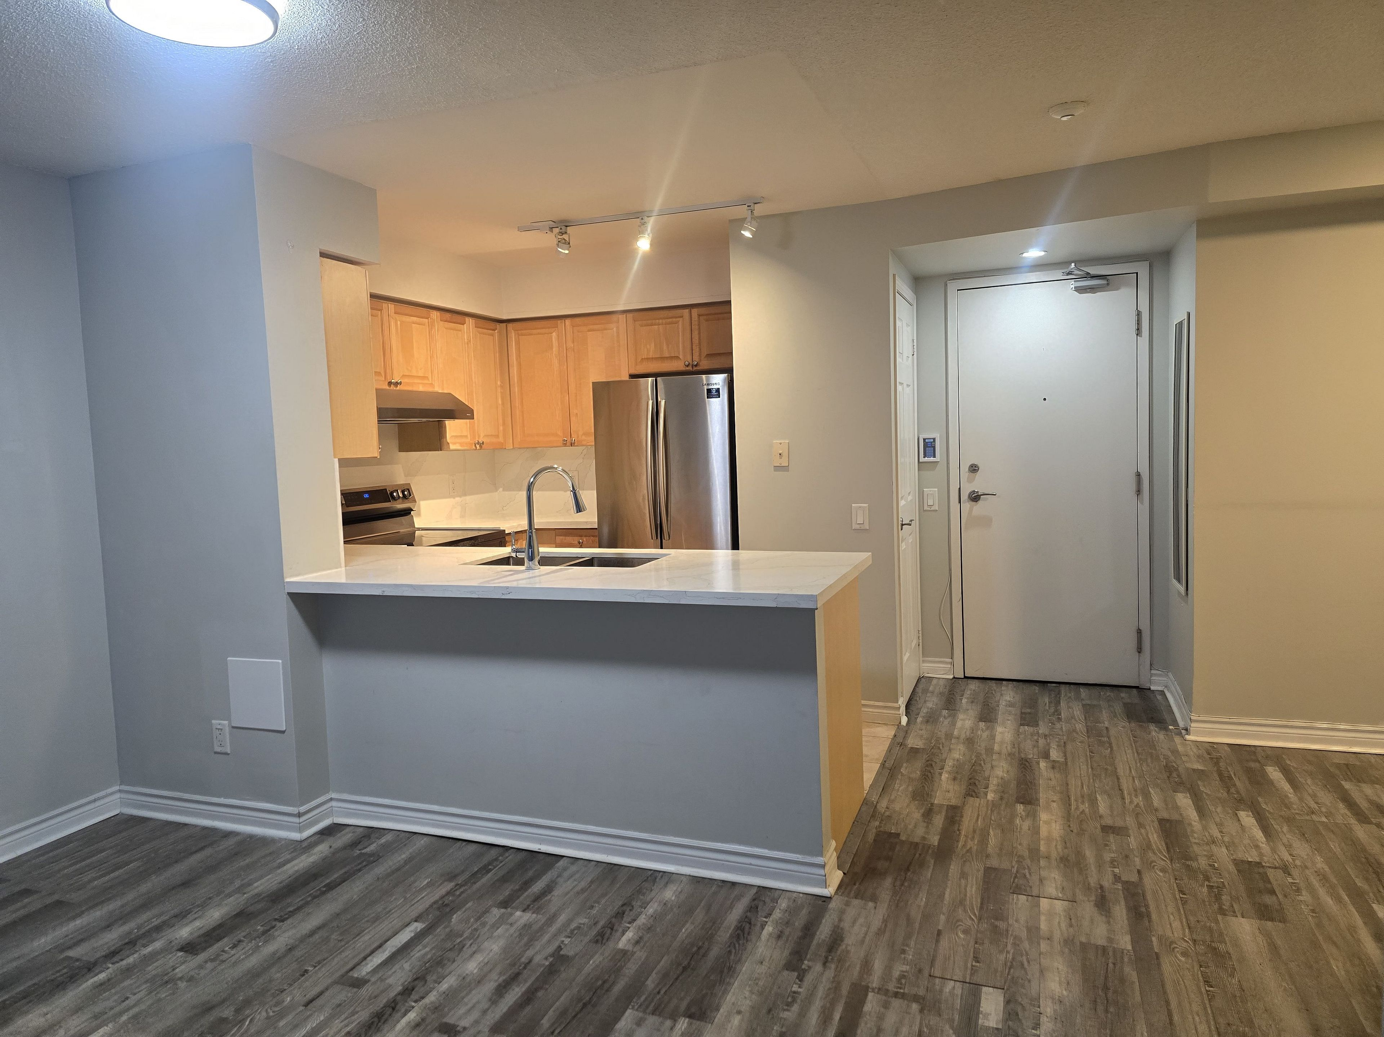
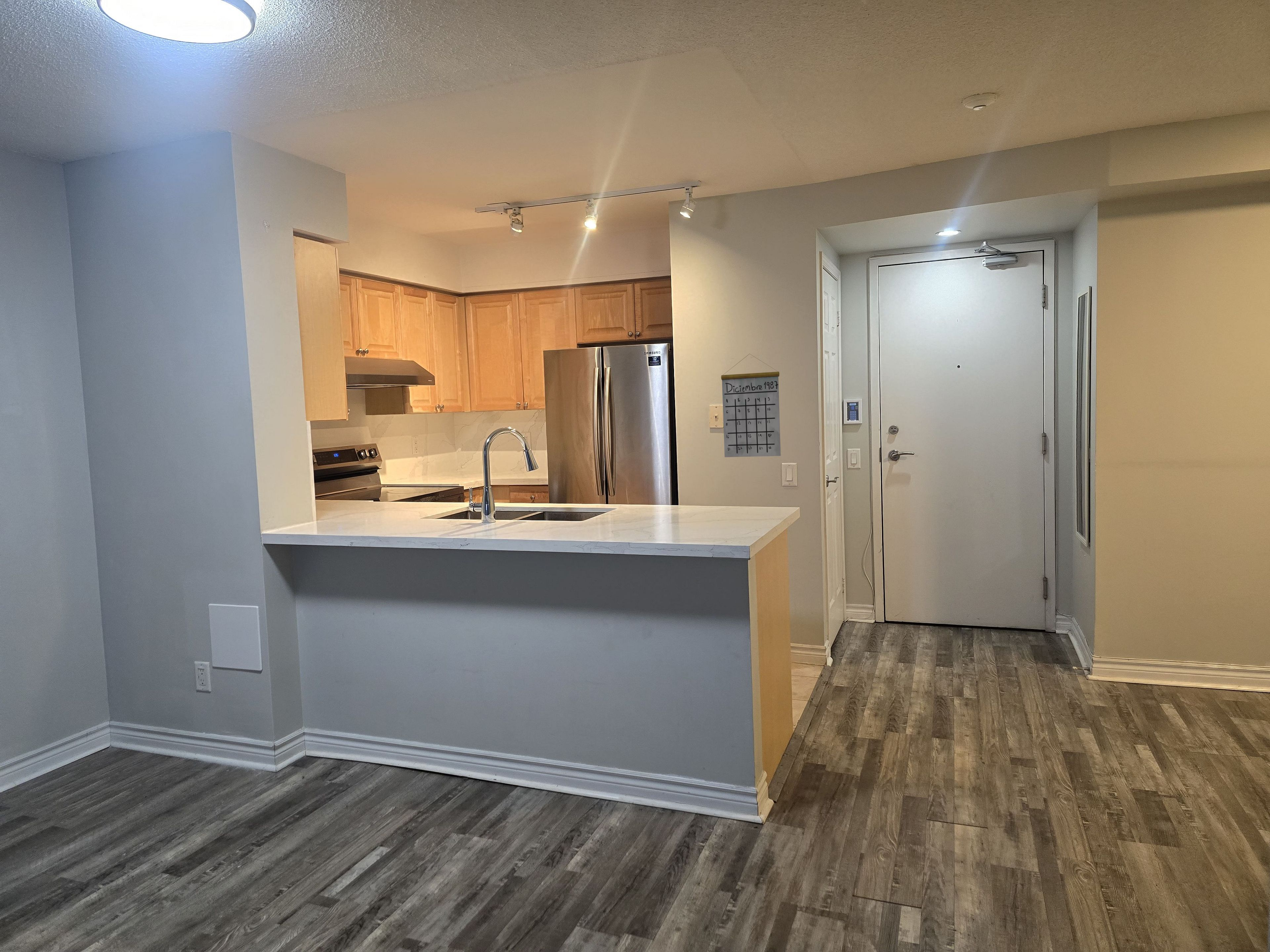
+ calendar [721,354,781,457]
